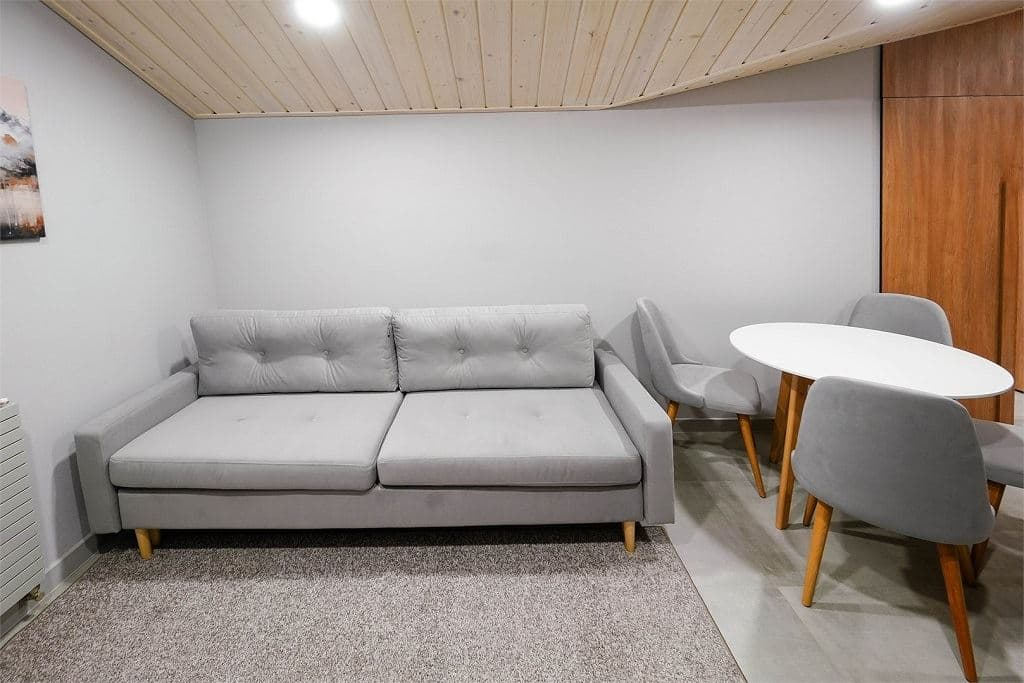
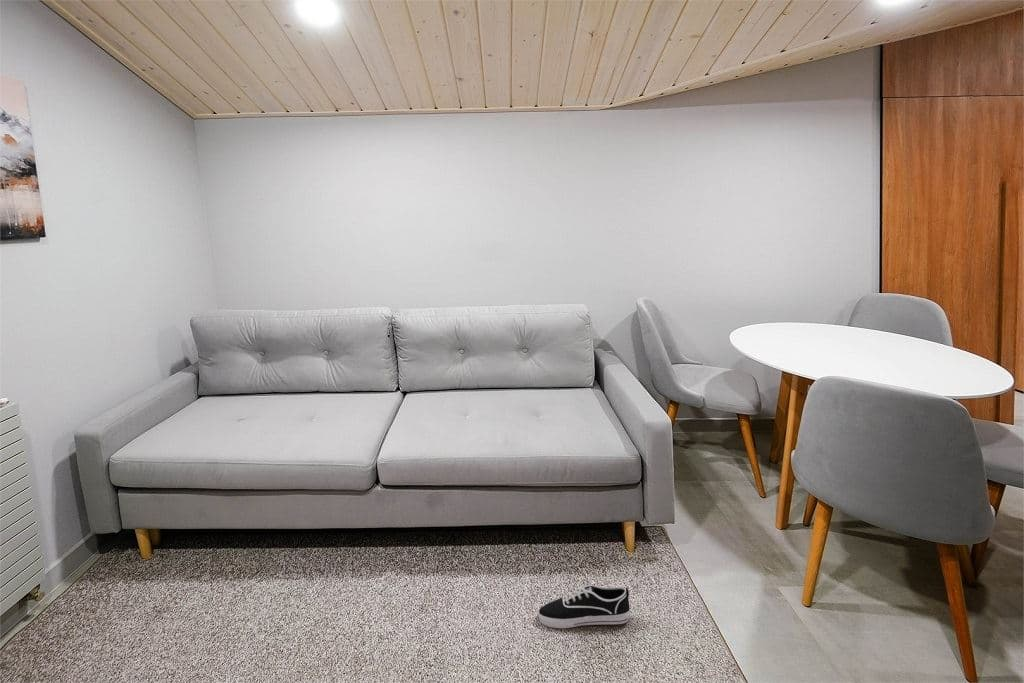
+ shoe [537,584,631,629]
